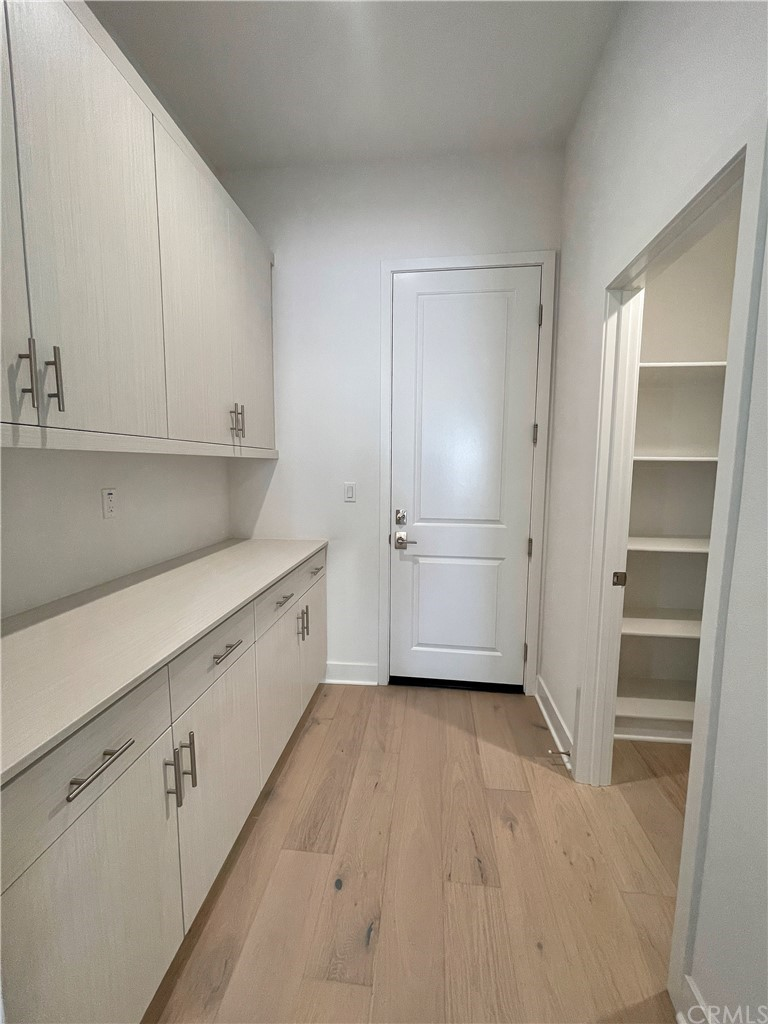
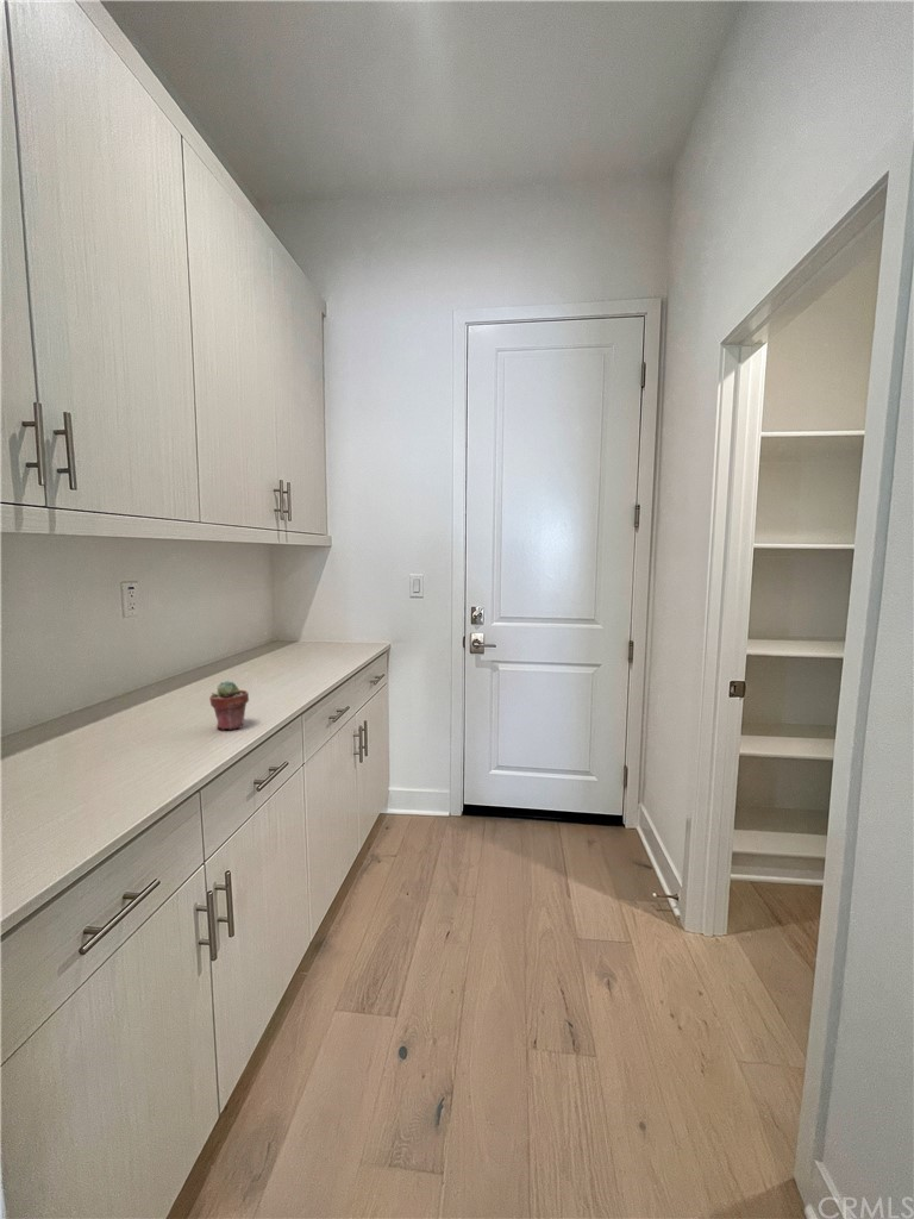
+ potted succulent [208,680,250,731]
